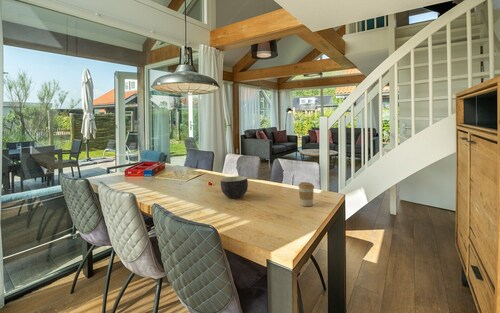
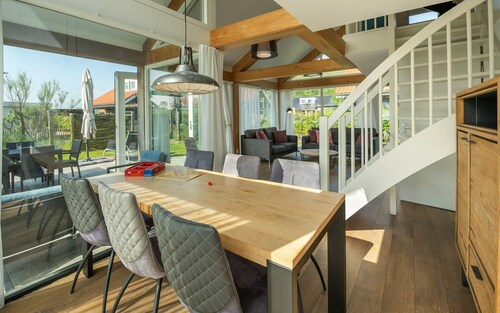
- bowl [220,175,249,199]
- coffee cup [297,181,315,207]
